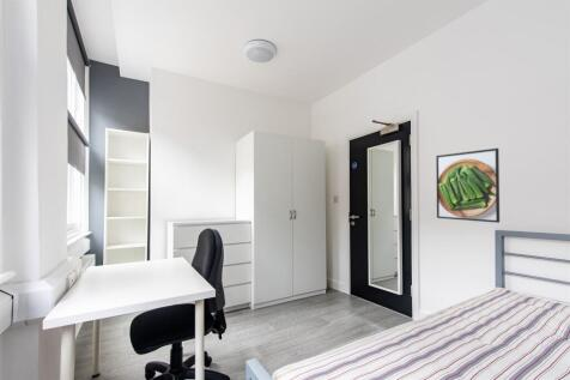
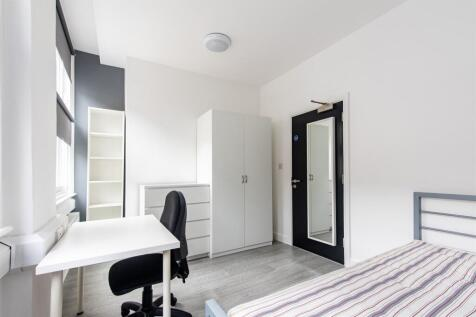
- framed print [435,147,501,224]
